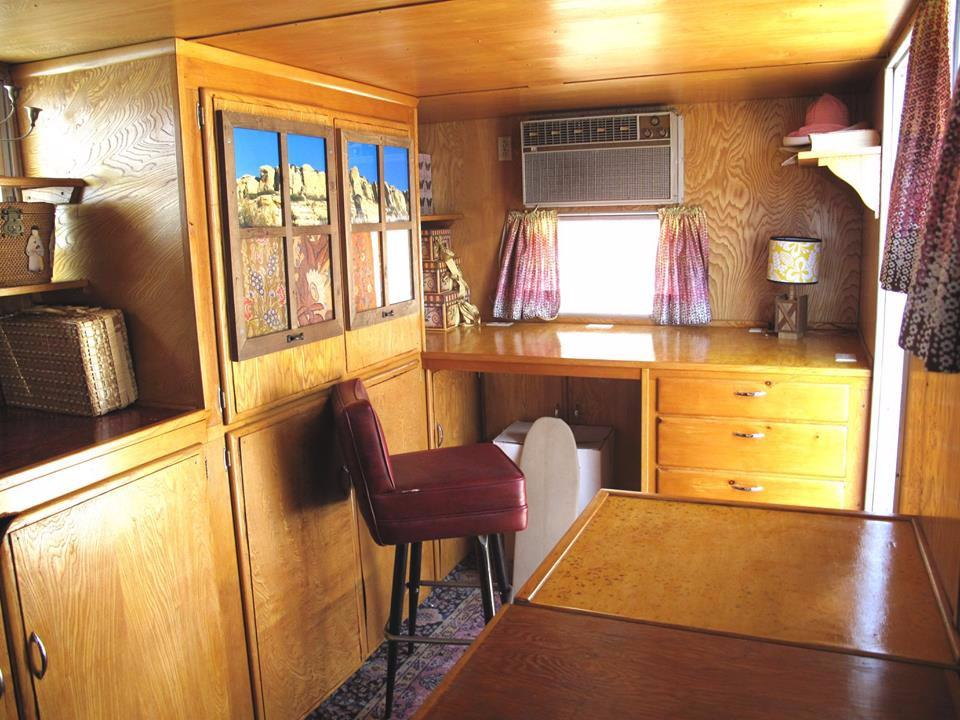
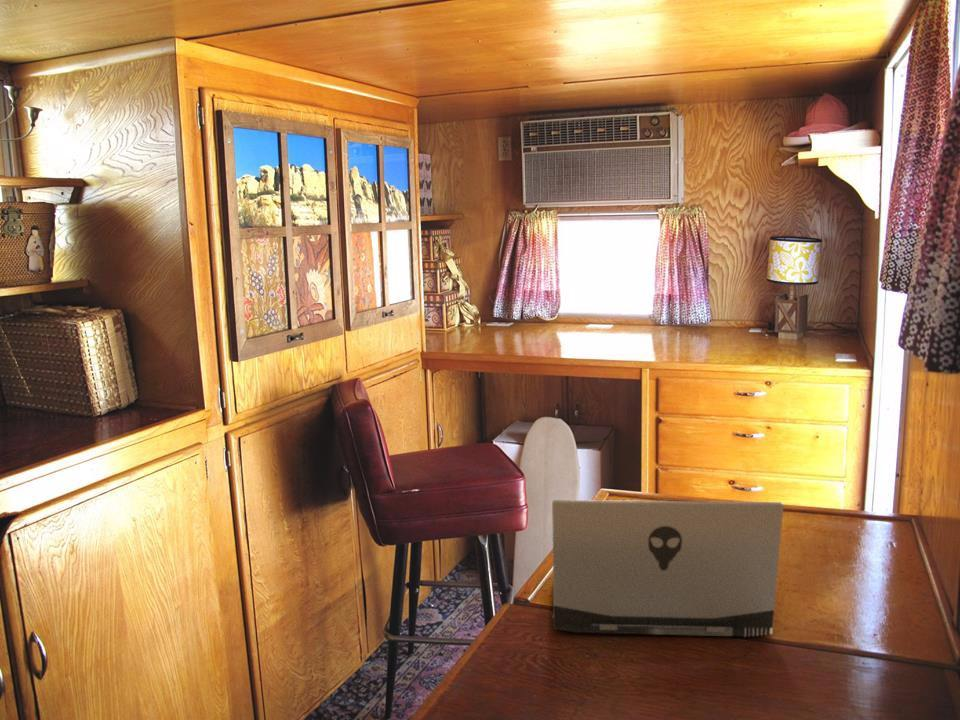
+ laptop computer [551,499,785,638]
